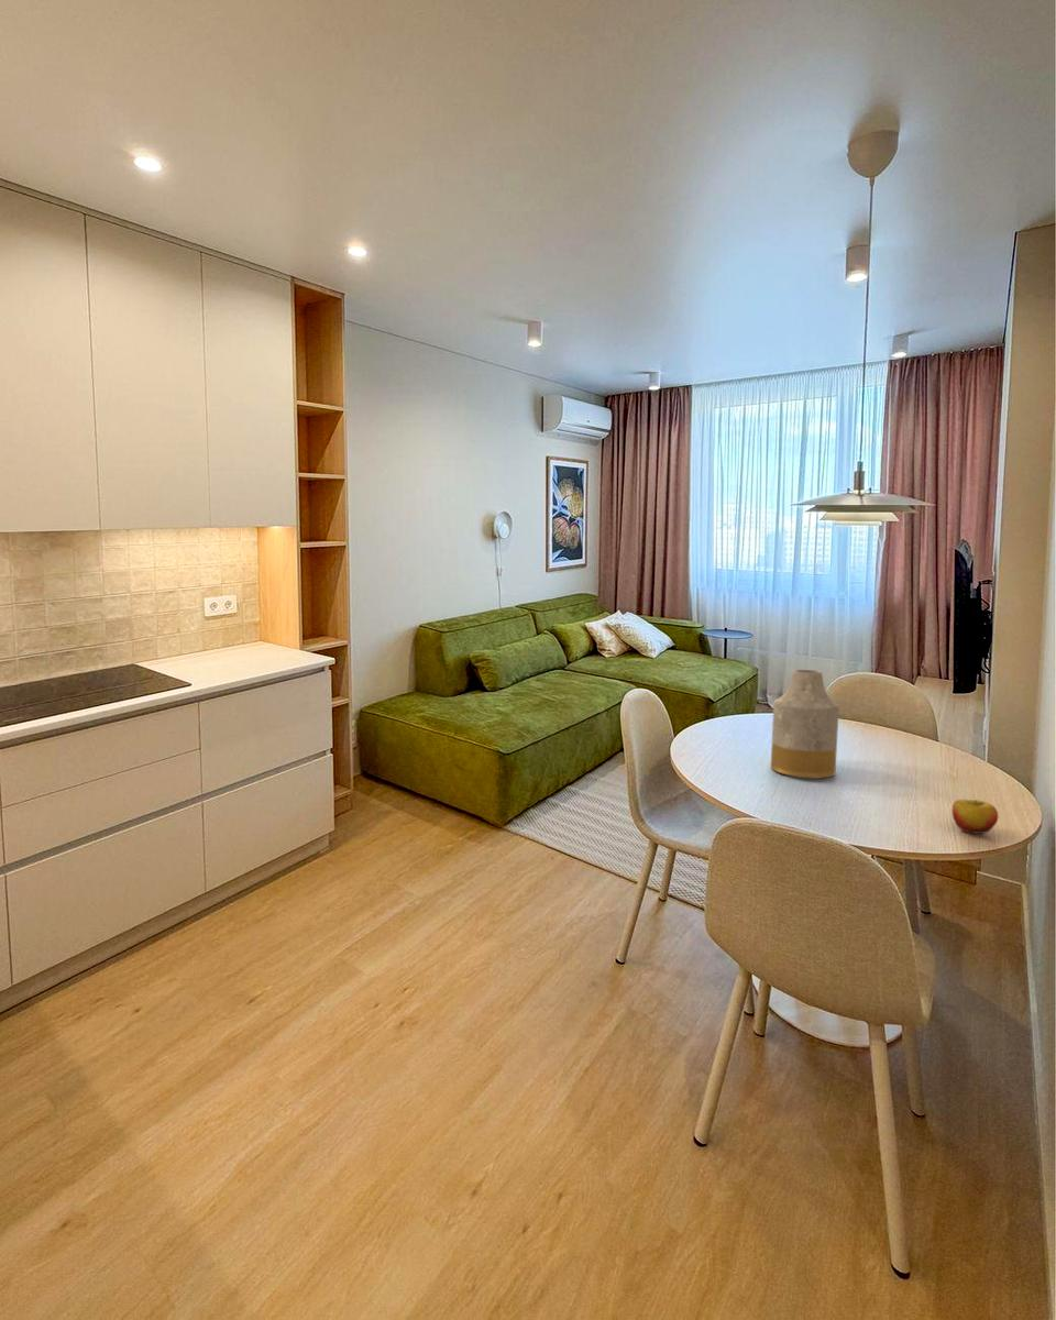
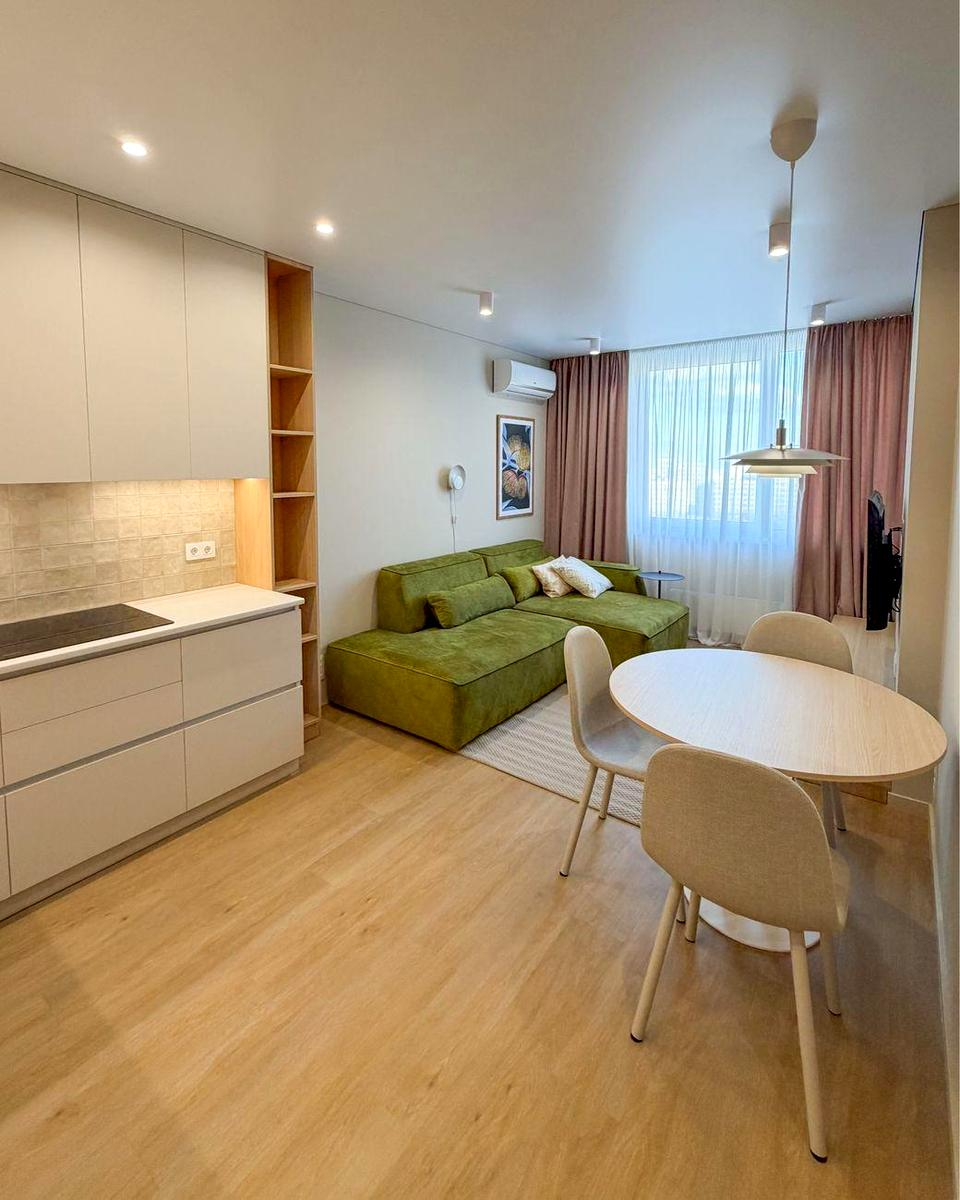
- vase [770,669,840,780]
- apple [952,799,999,835]
